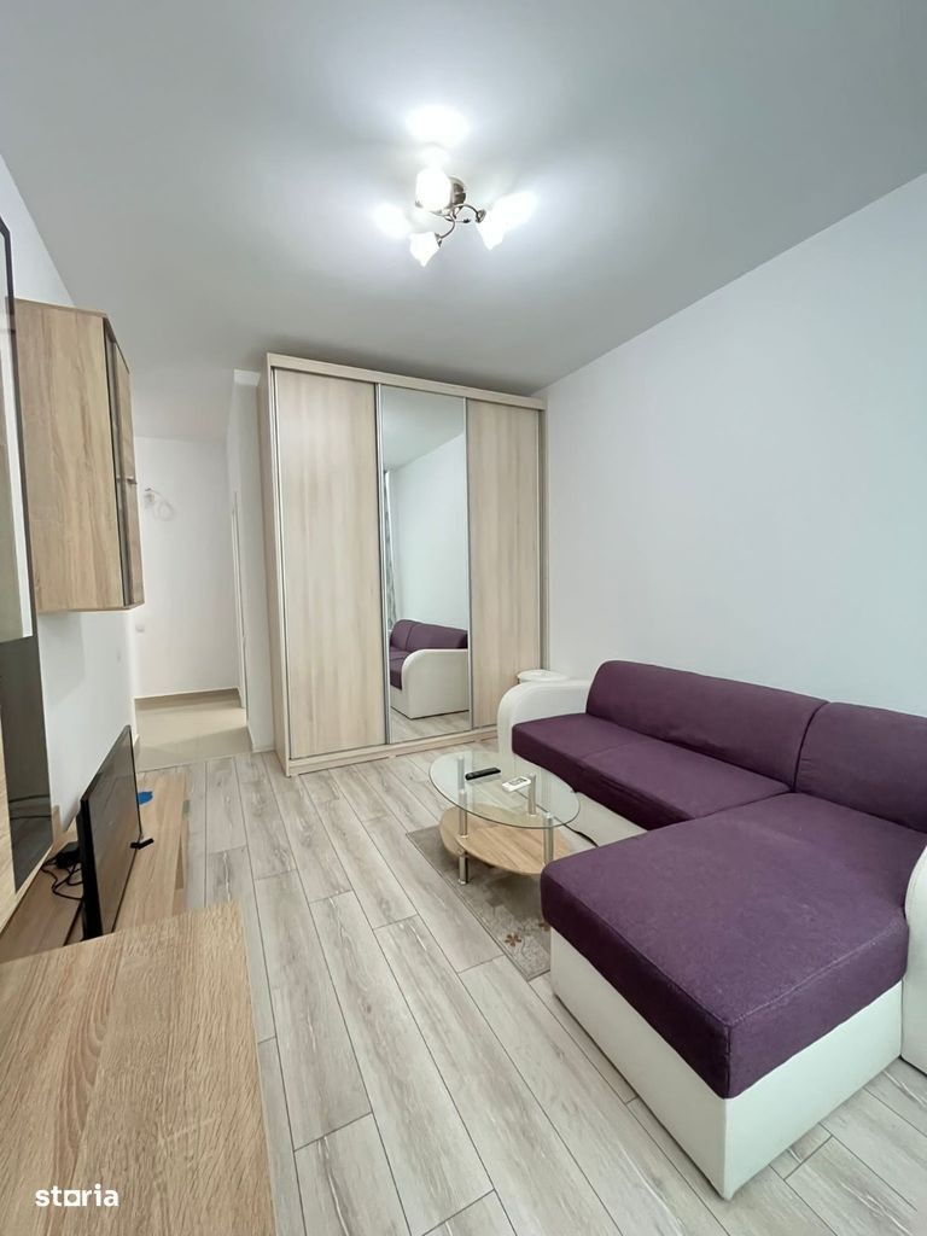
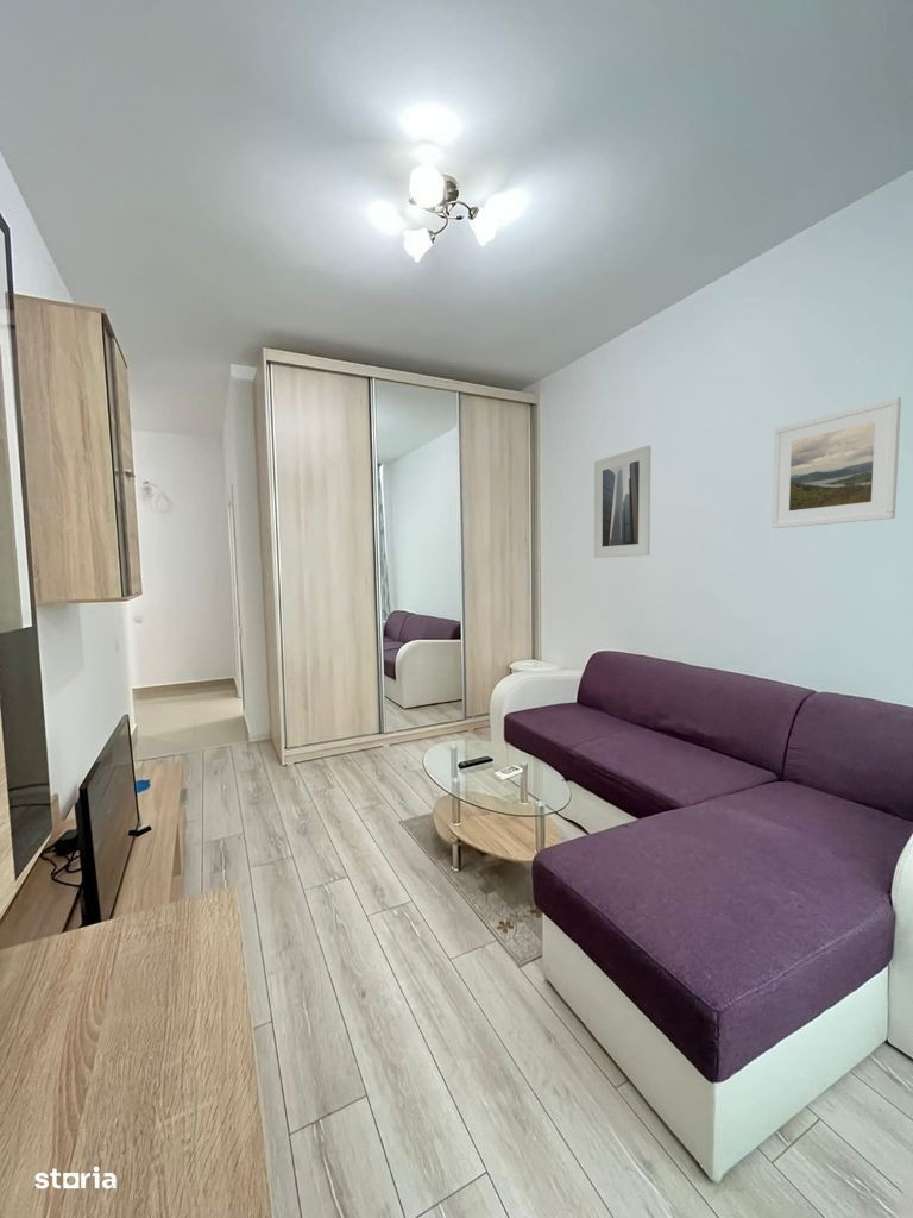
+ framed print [770,396,902,529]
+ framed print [593,445,653,559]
